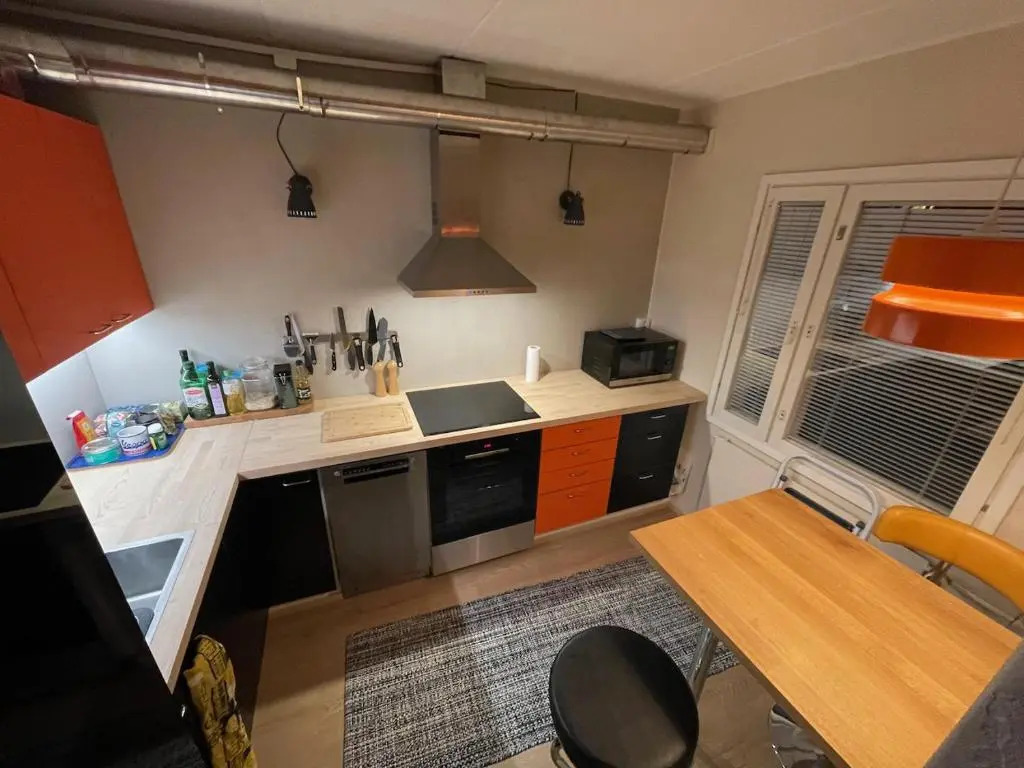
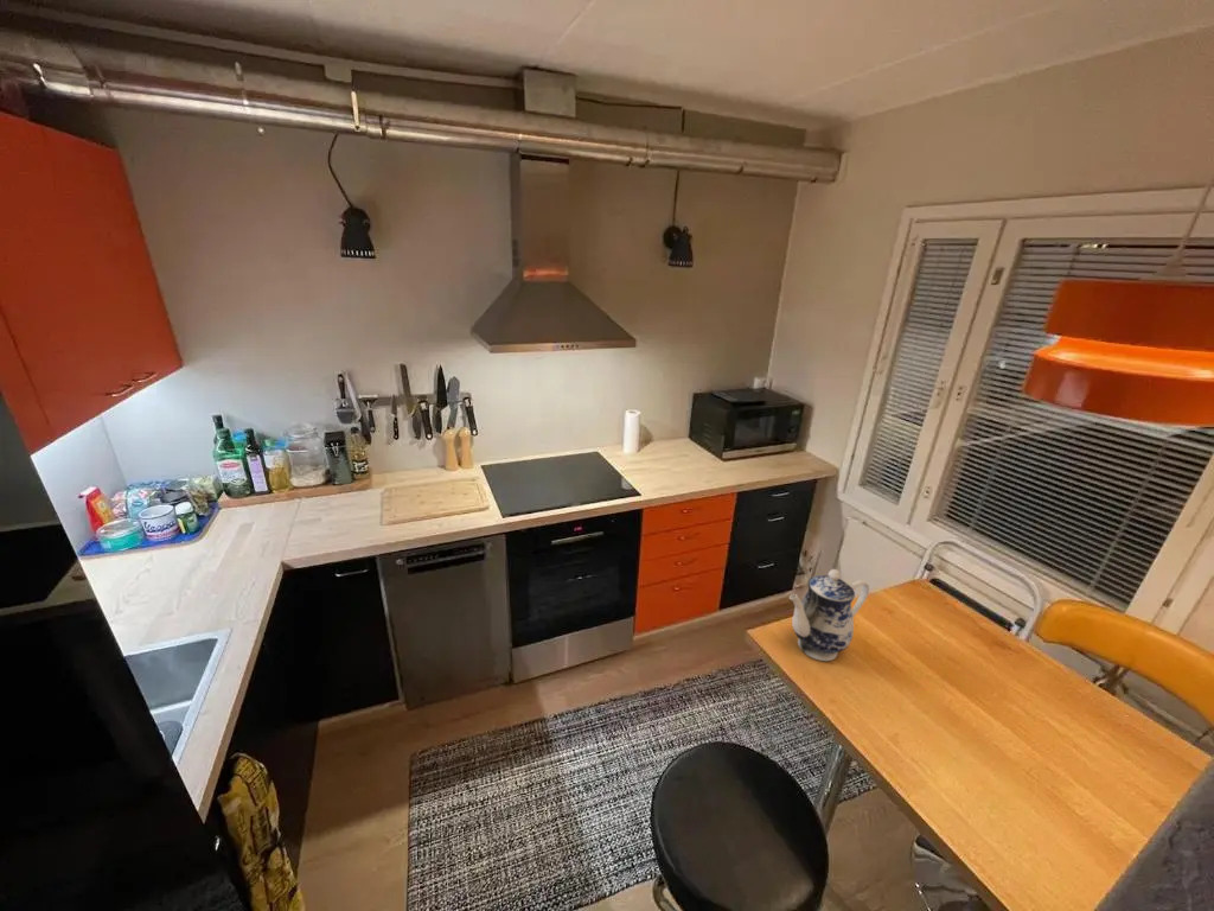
+ teapot [788,568,870,662]
